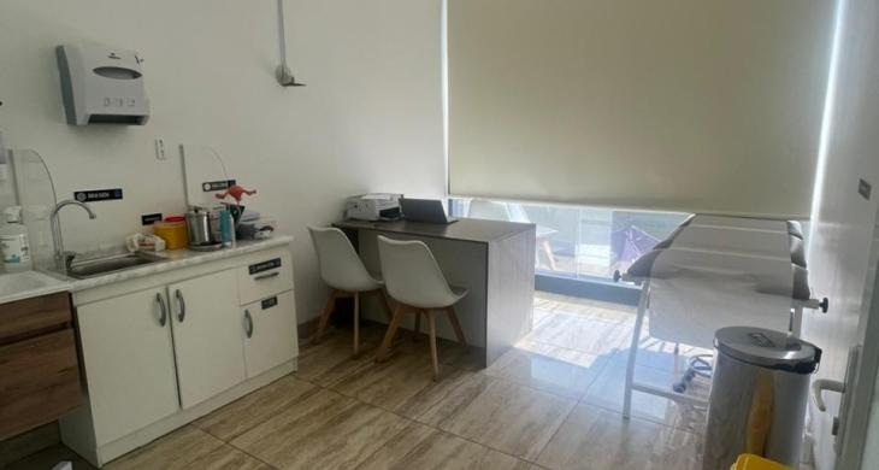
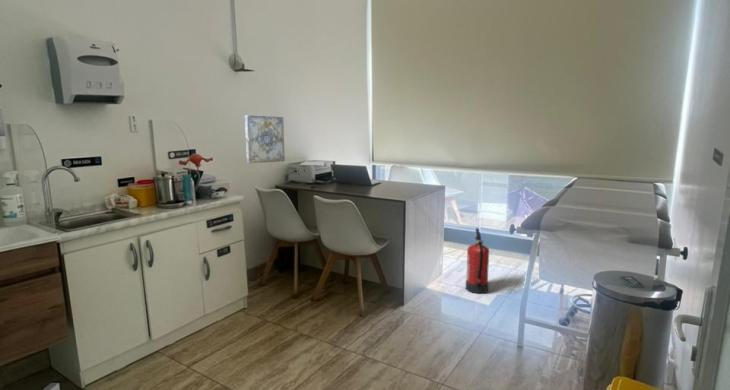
+ fire extinguisher [465,227,490,294]
+ wall art [244,114,286,164]
